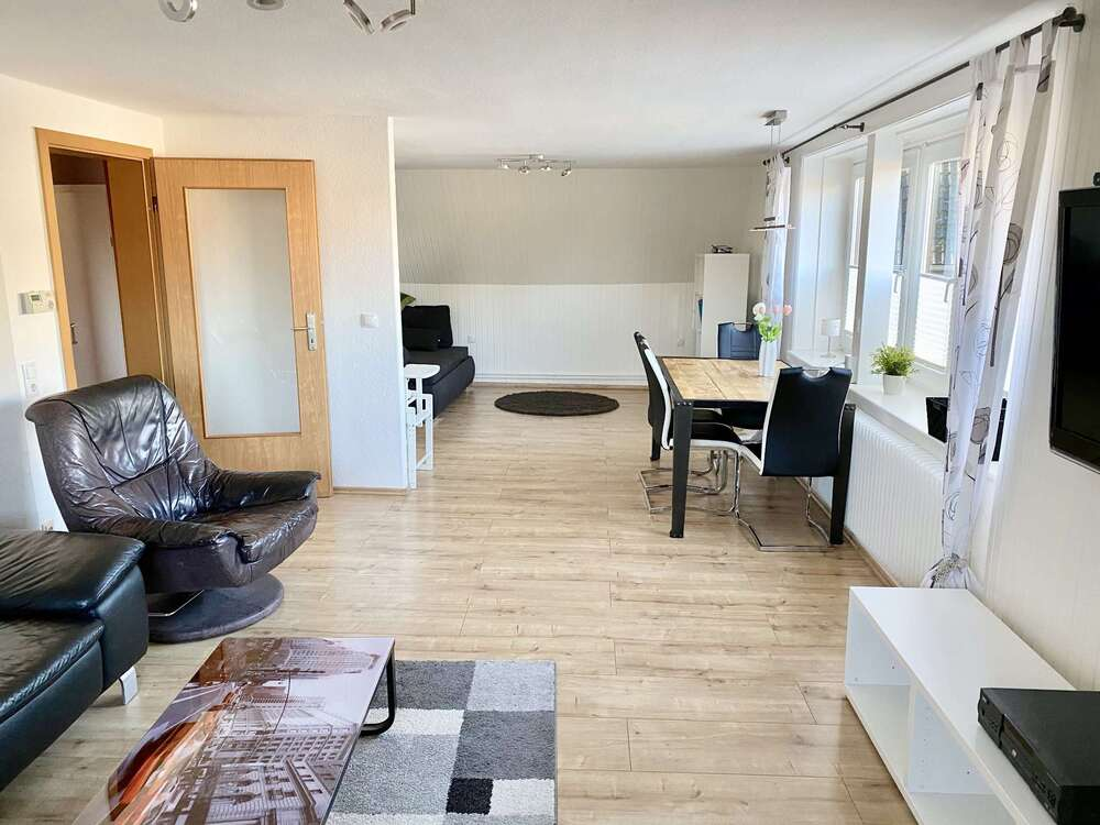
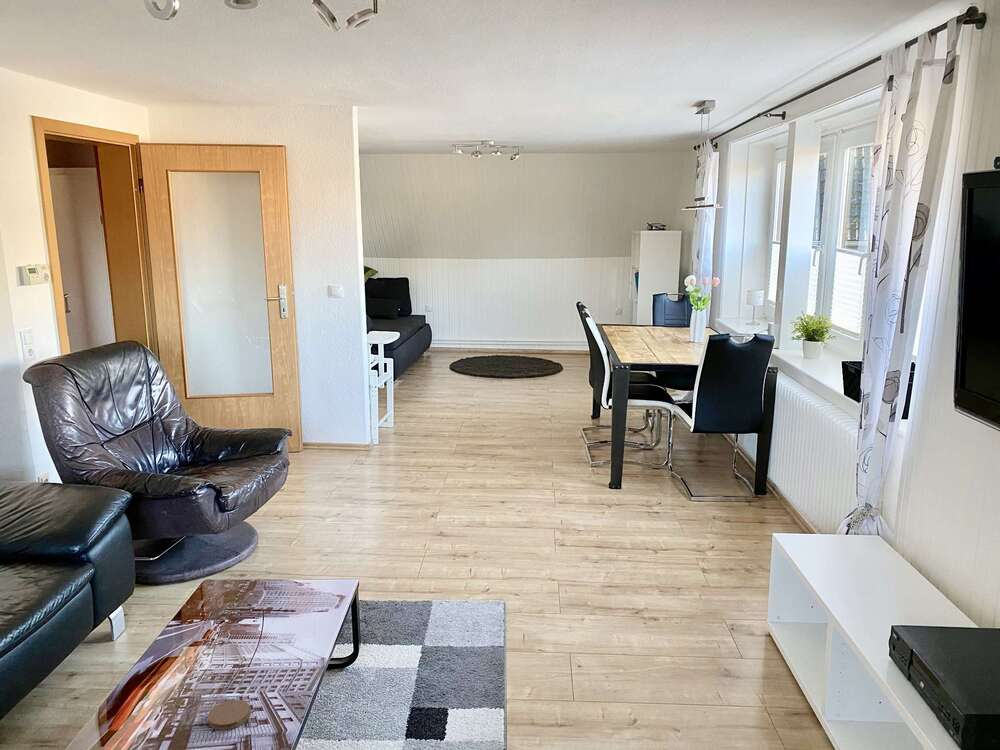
+ coaster [207,699,251,731]
